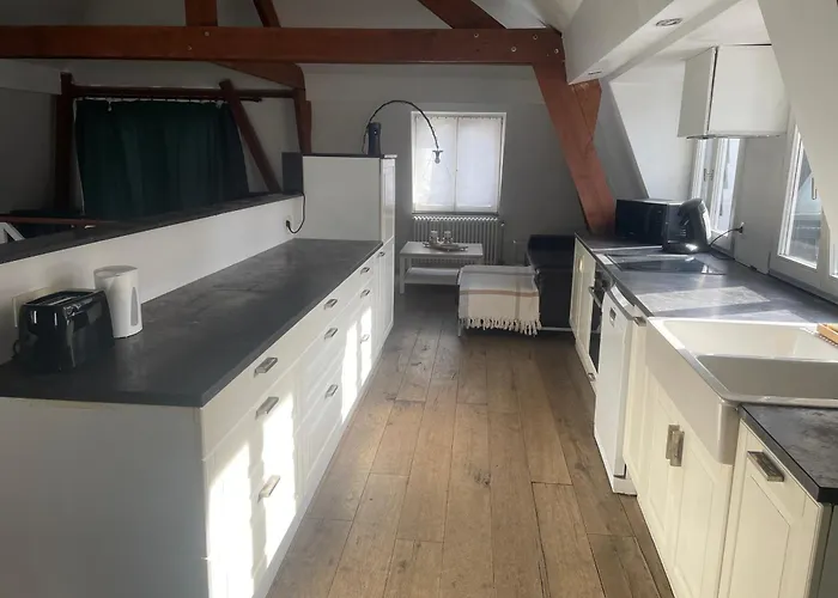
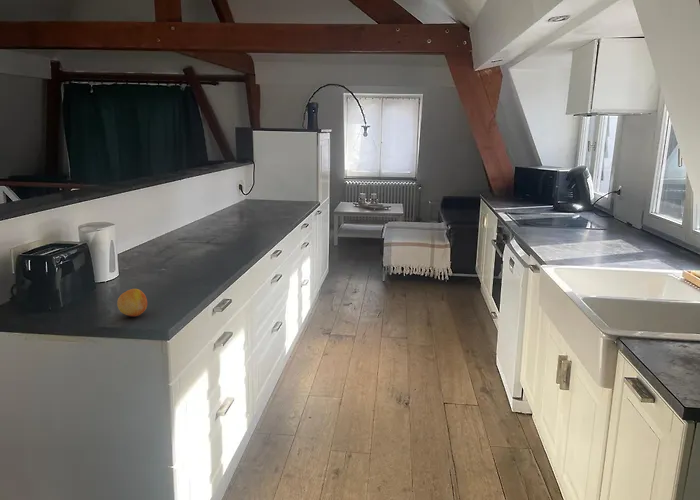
+ fruit [116,288,148,317]
